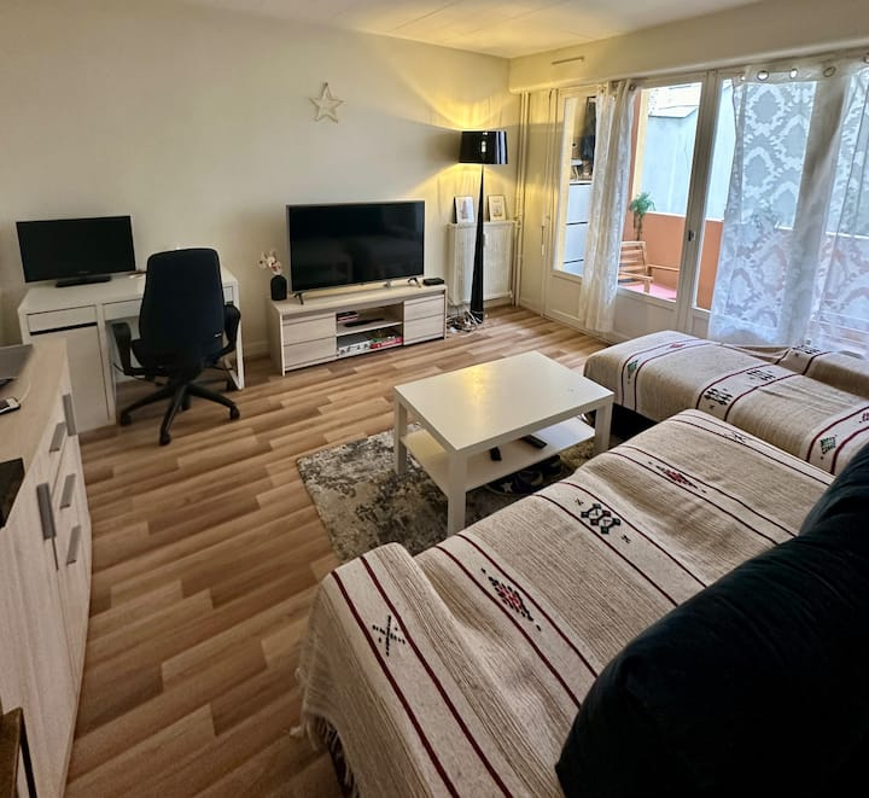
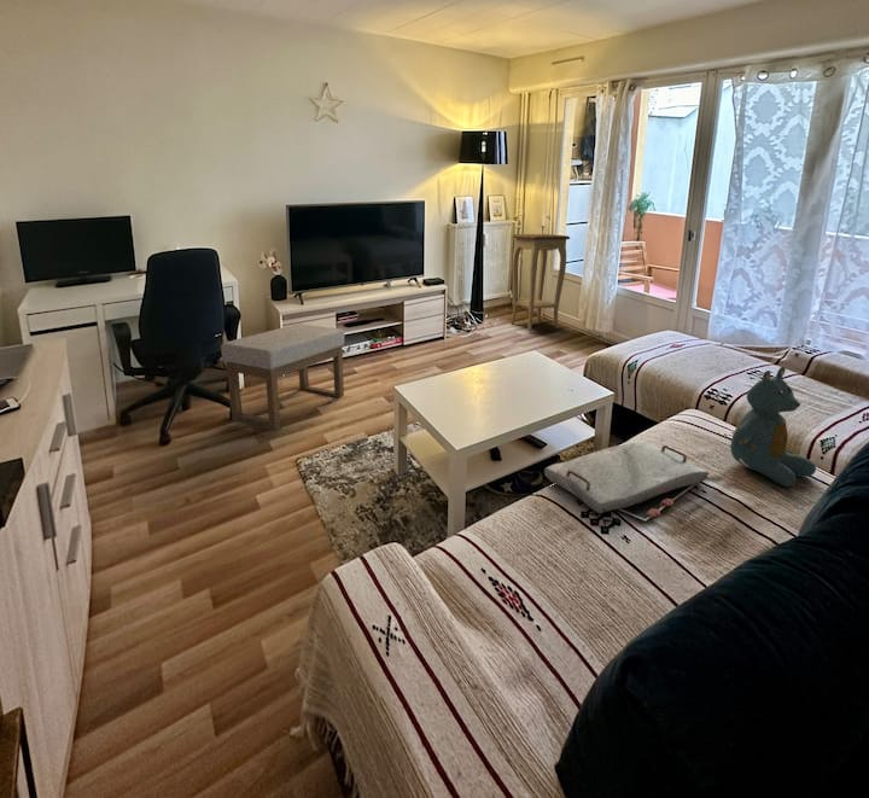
+ serving tray [543,442,710,523]
+ plant stand [509,233,571,332]
+ ottoman [220,322,345,432]
+ teddy bear [729,366,817,488]
